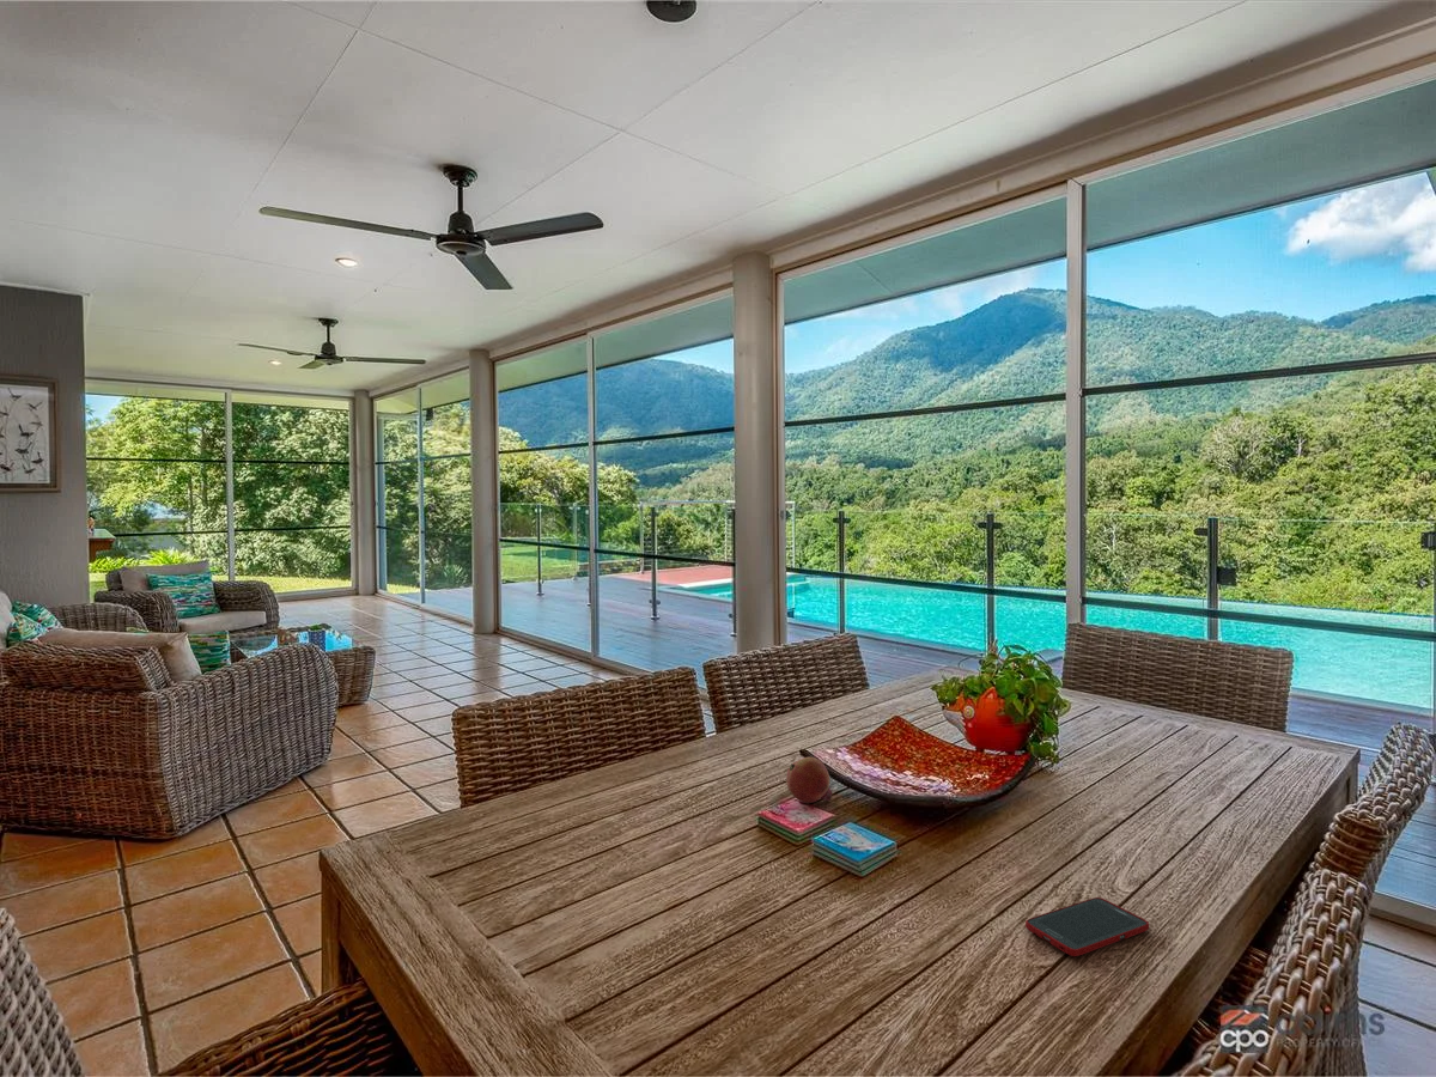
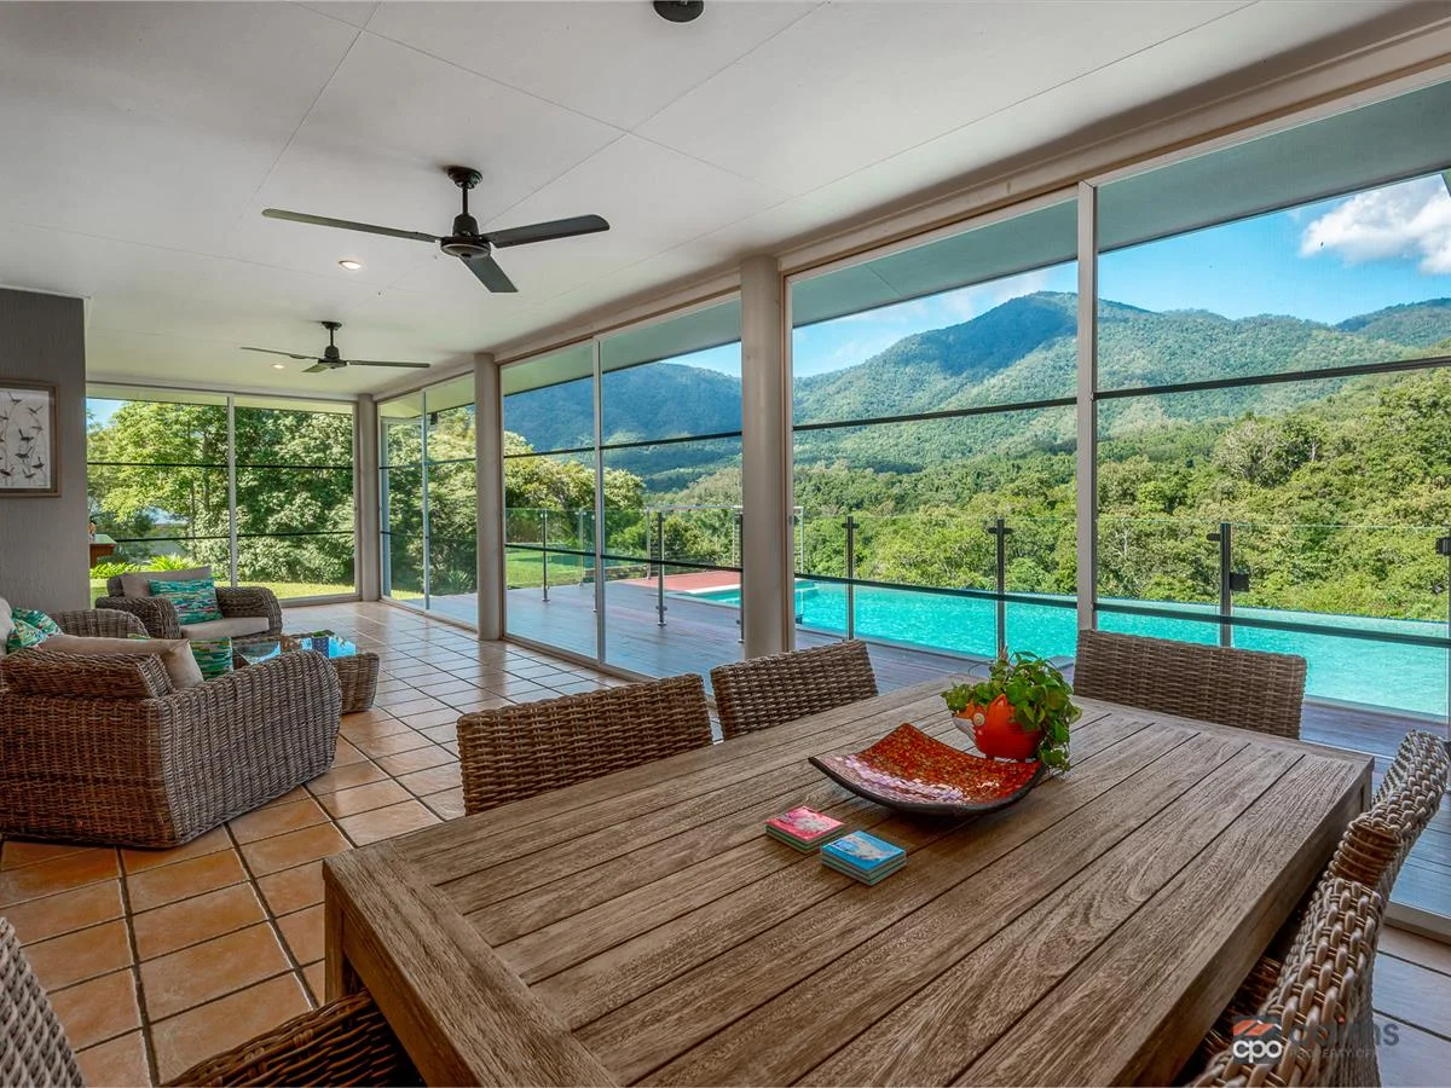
- fruit [785,756,833,804]
- cell phone [1024,896,1150,957]
